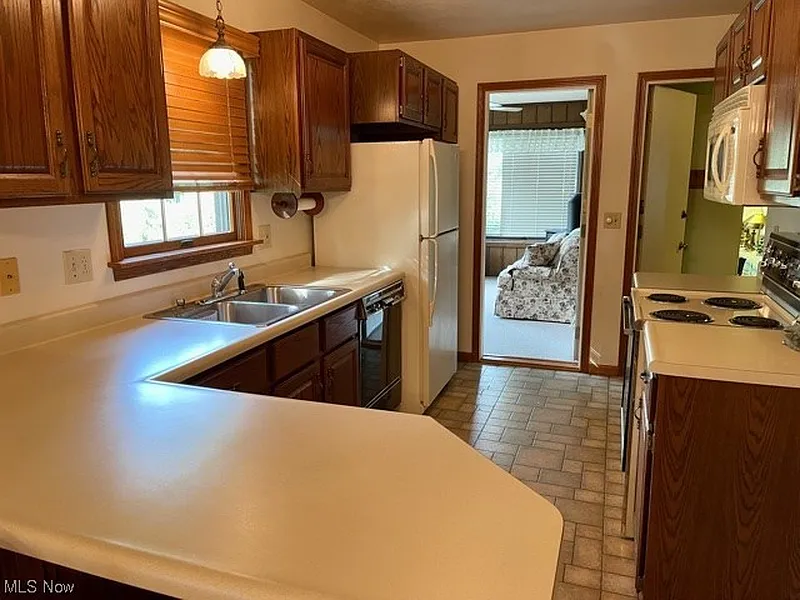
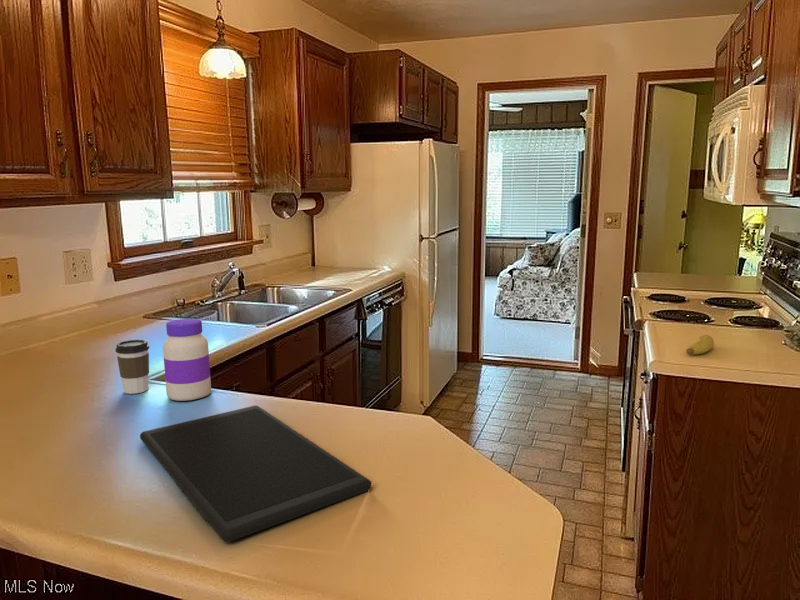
+ cutting board [139,405,372,543]
+ coffee cup [114,338,150,395]
+ fruit [685,334,715,356]
+ jar [162,318,212,402]
